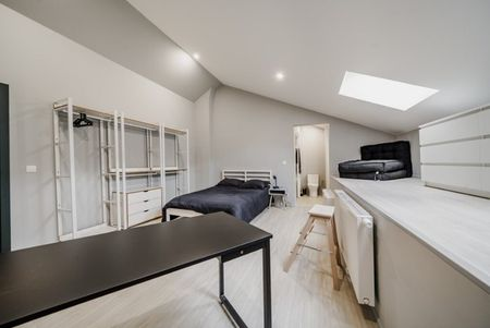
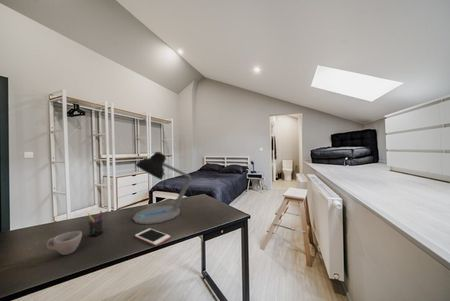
+ desk lamp [132,151,192,225]
+ cell phone [134,227,171,246]
+ pen holder [86,210,104,238]
+ cup [46,230,83,256]
